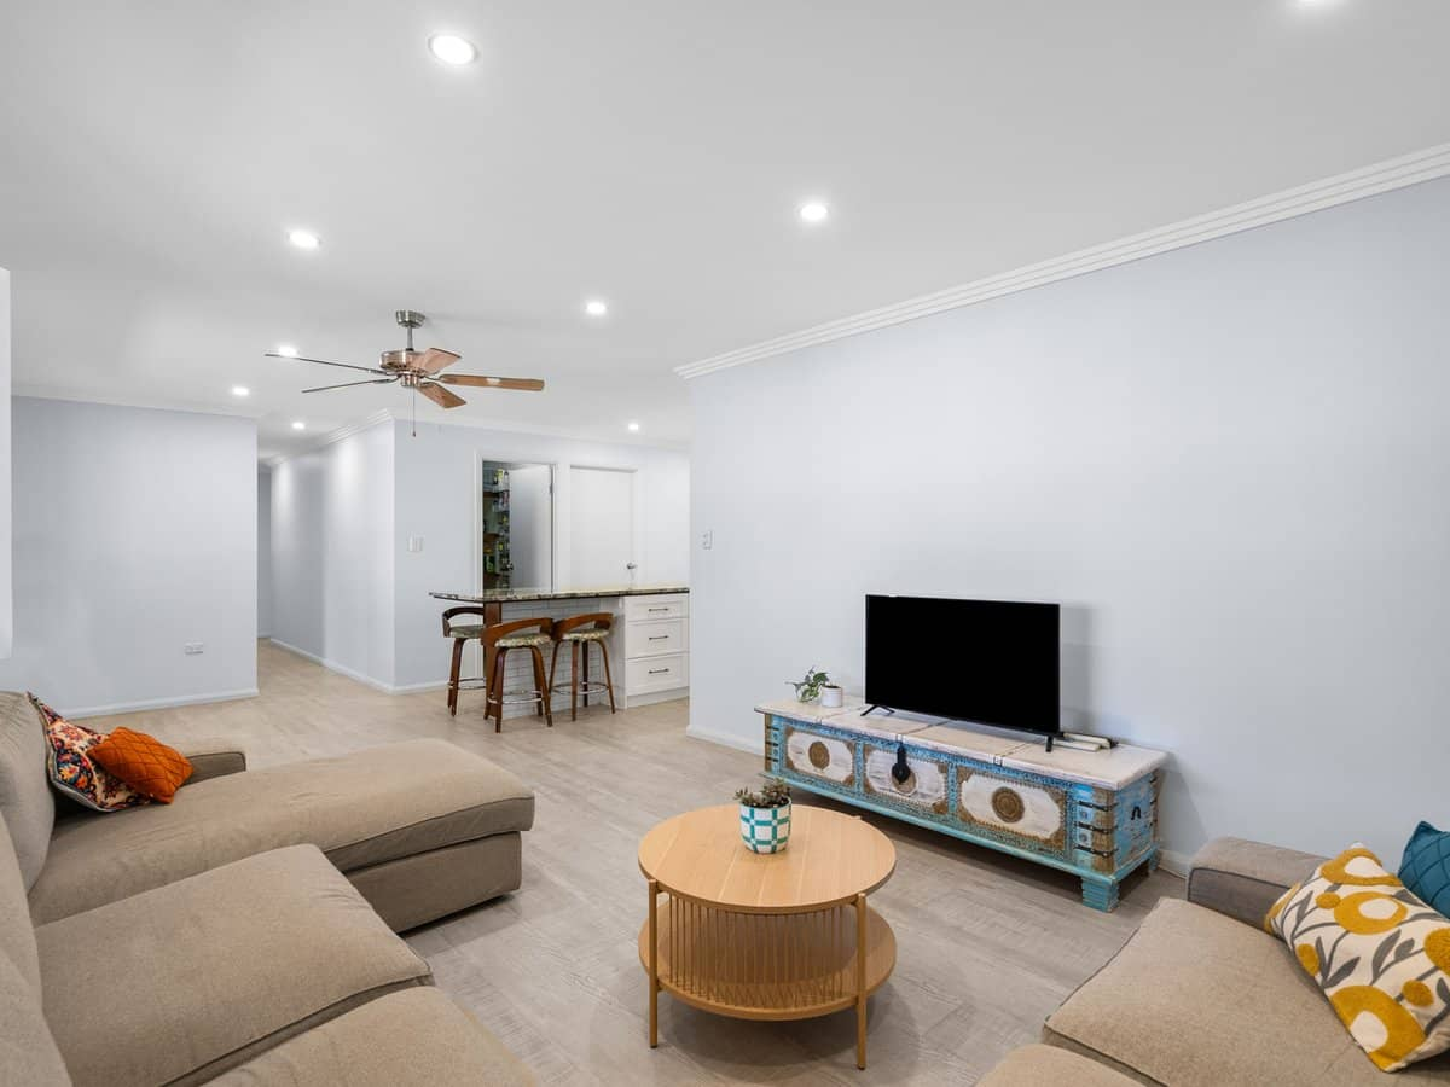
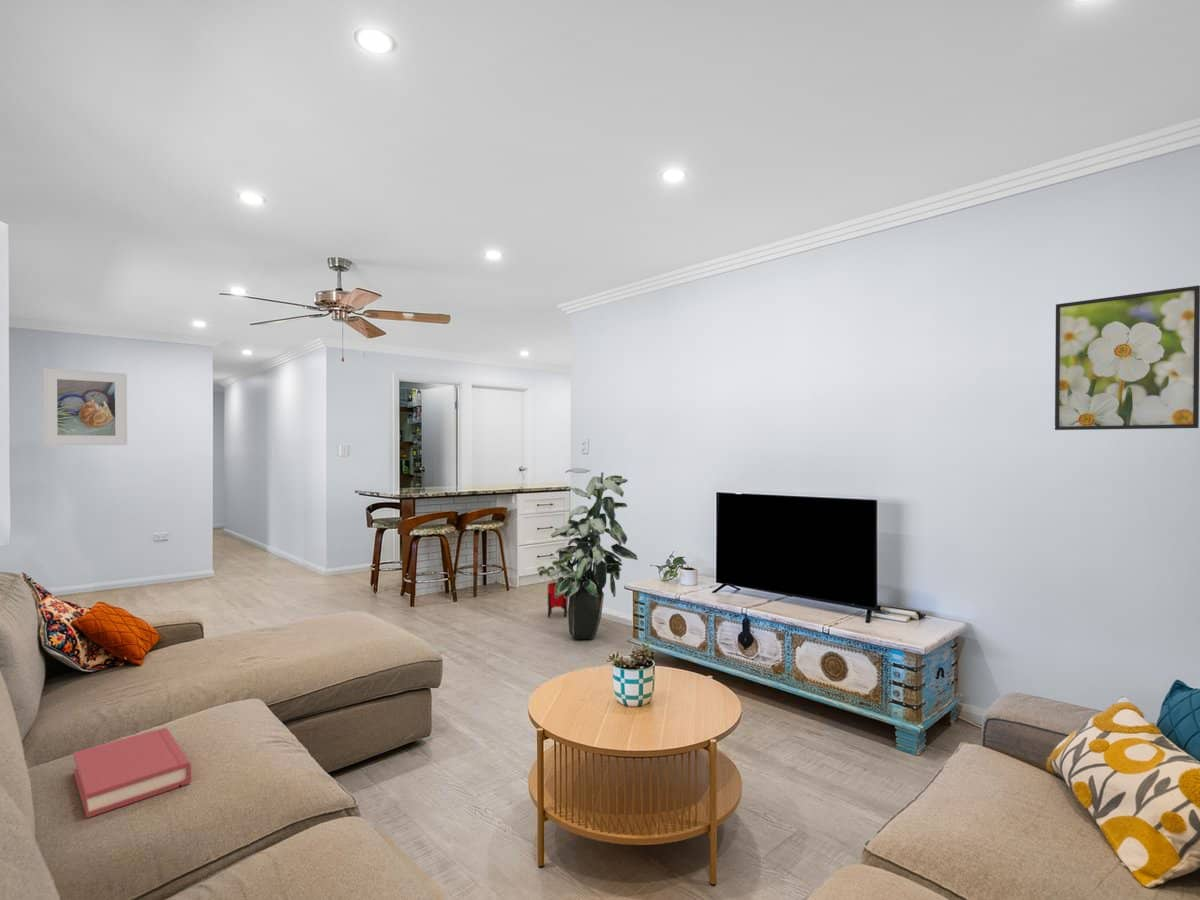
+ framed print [1054,284,1200,431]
+ house plant [536,547,575,618]
+ hardback book [72,726,192,819]
+ indoor plant [549,467,638,640]
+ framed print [43,367,128,446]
